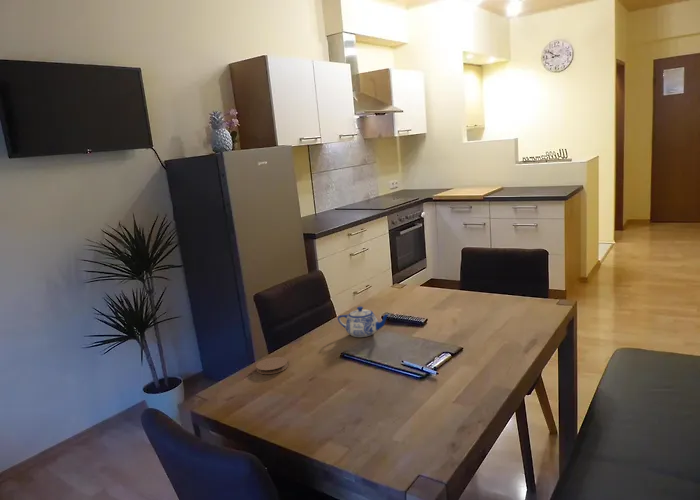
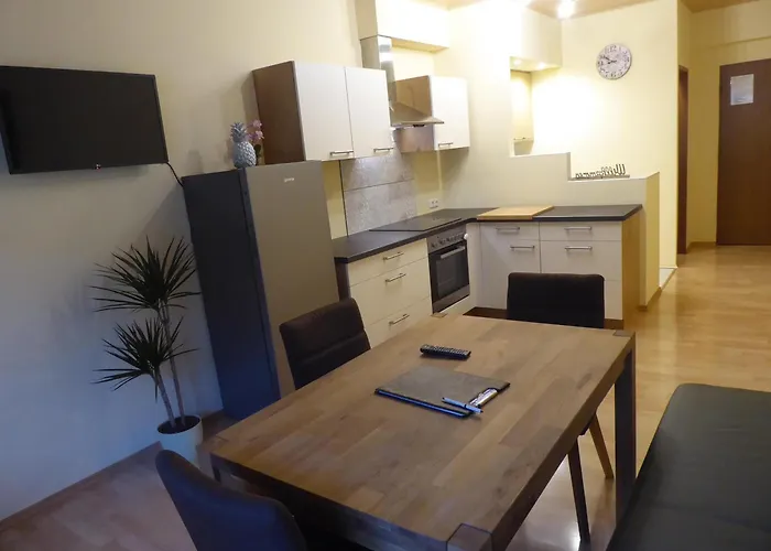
- coaster [255,356,289,375]
- teapot [337,306,391,338]
